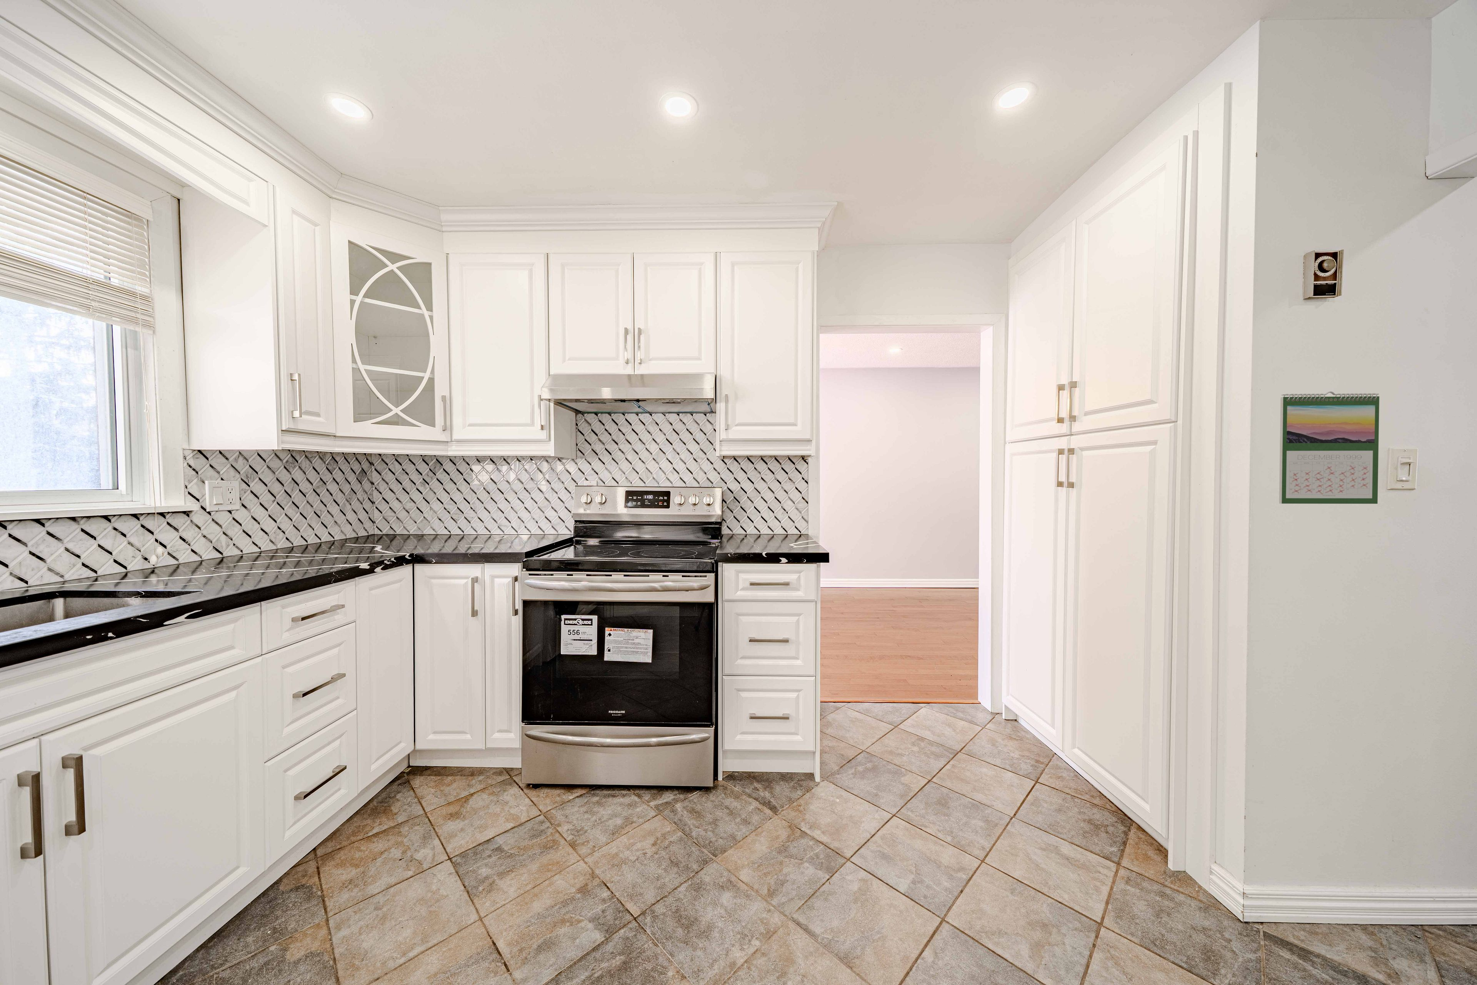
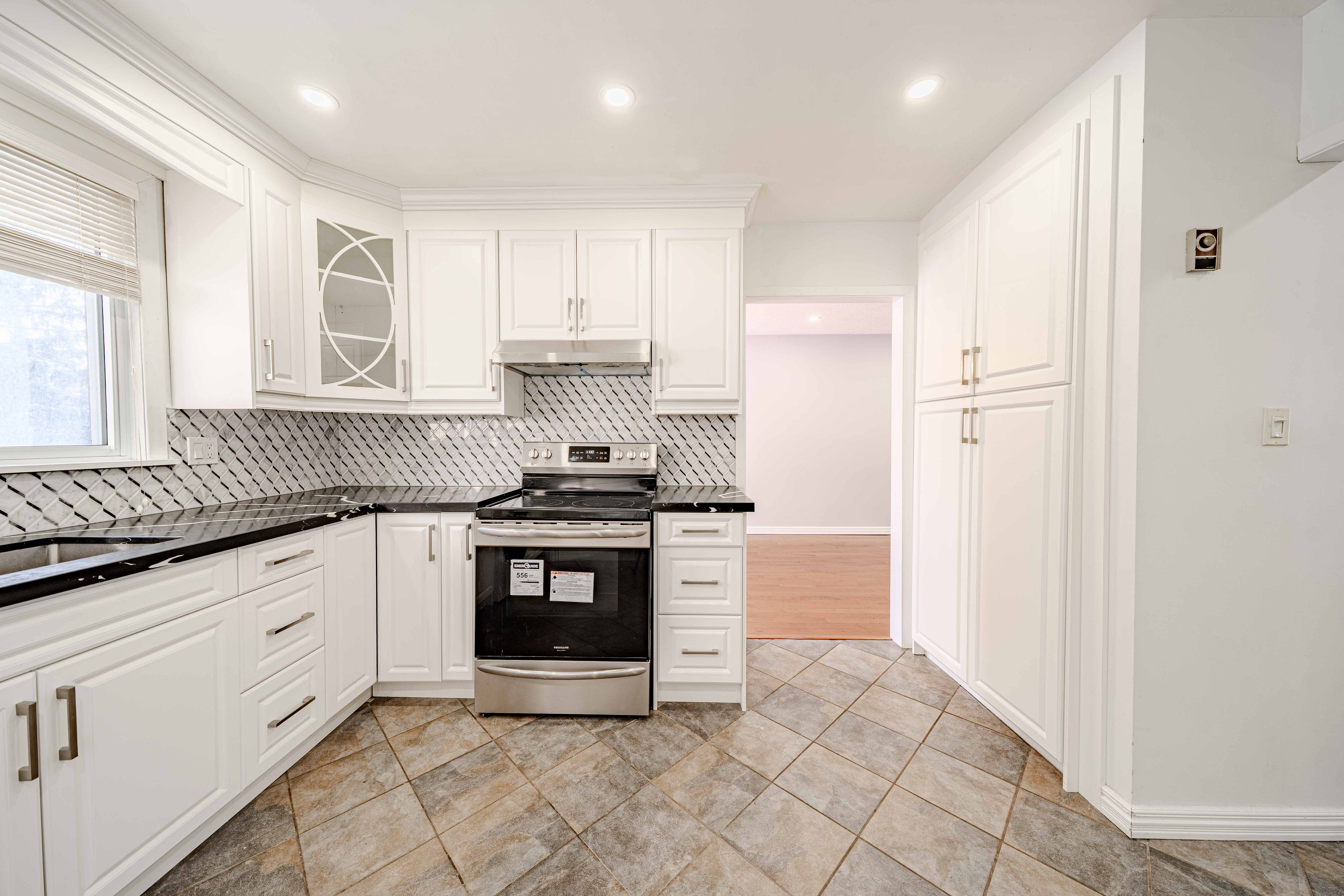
- calendar [1279,391,1379,503]
